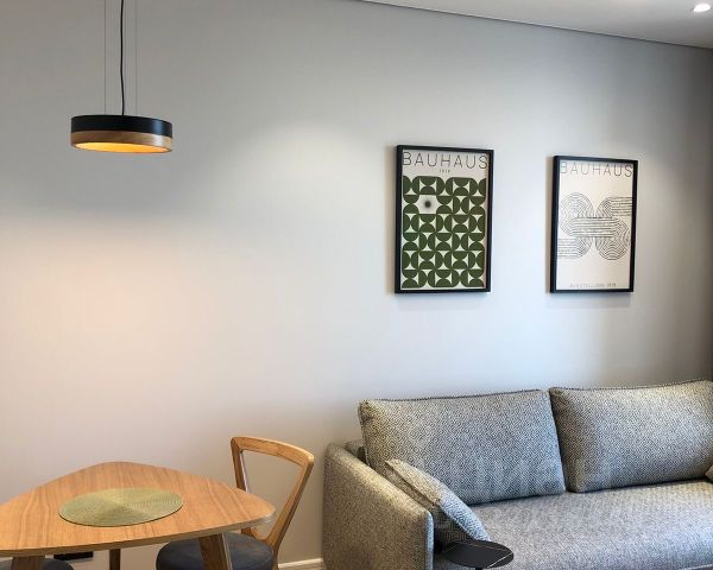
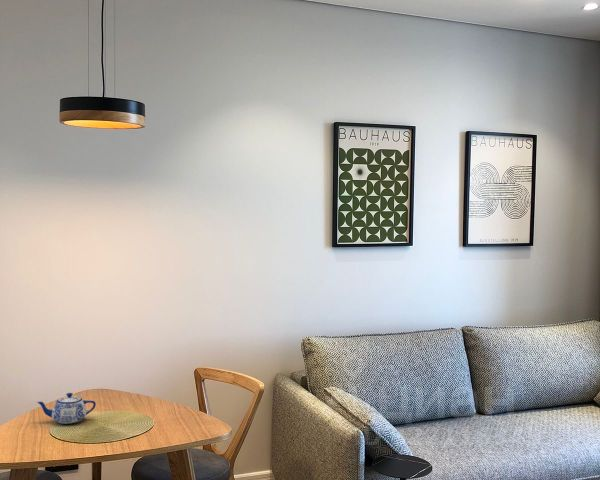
+ teapot [36,392,97,425]
